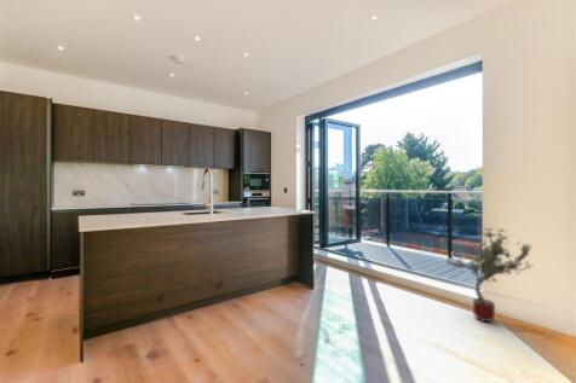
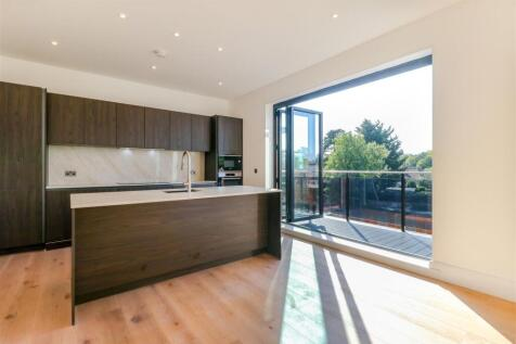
- potted tree [443,227,534,323]
